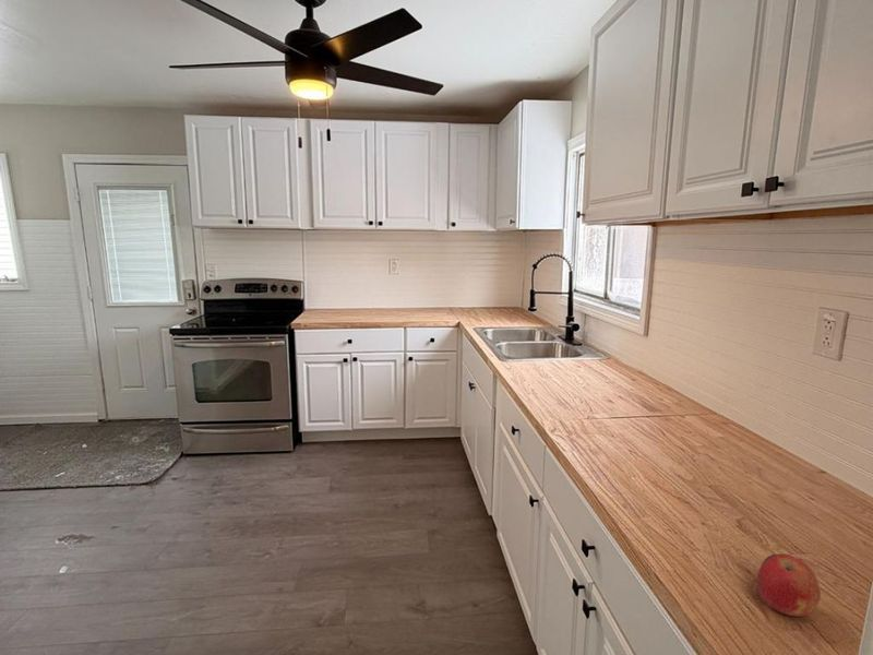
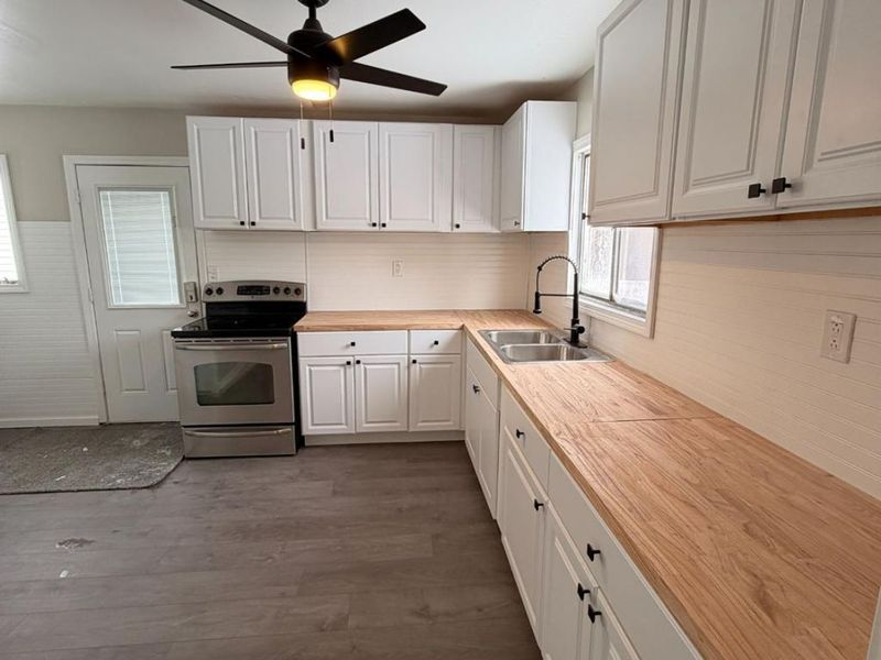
- fruit [756,552,822,618]
